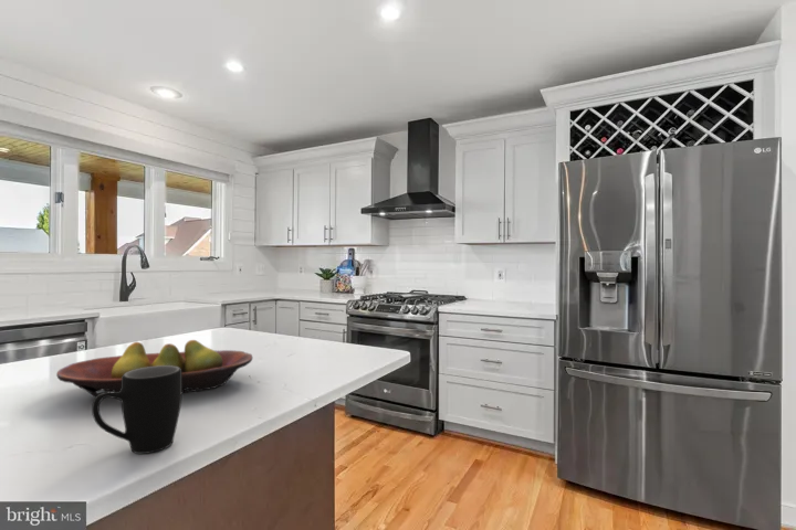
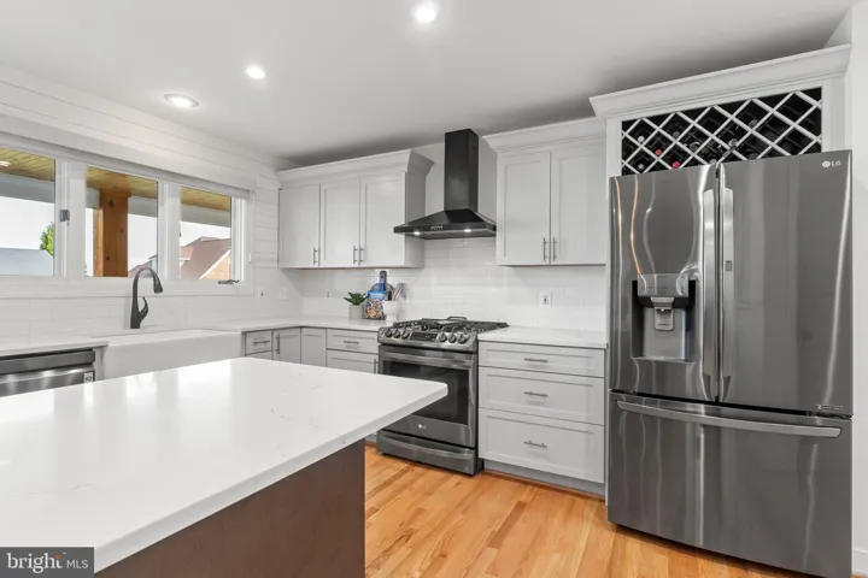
- fruit bowl [55,339,253,398]
- mug [91,365,182,455]
